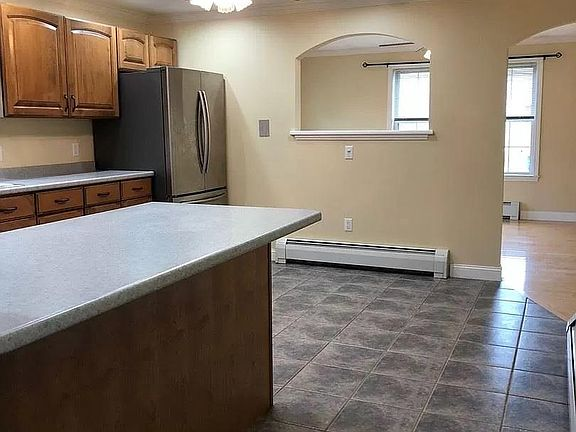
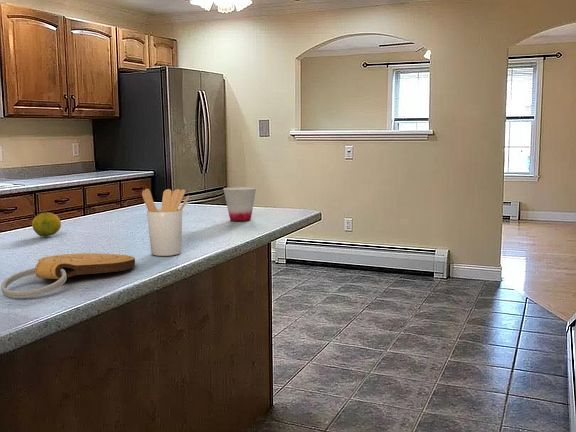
+ utensil holder [141,188,190,257]
+ key chain [0,252,136,299]
+ cup [223,186,257,222]
+ fruit [31,211,62,238]
